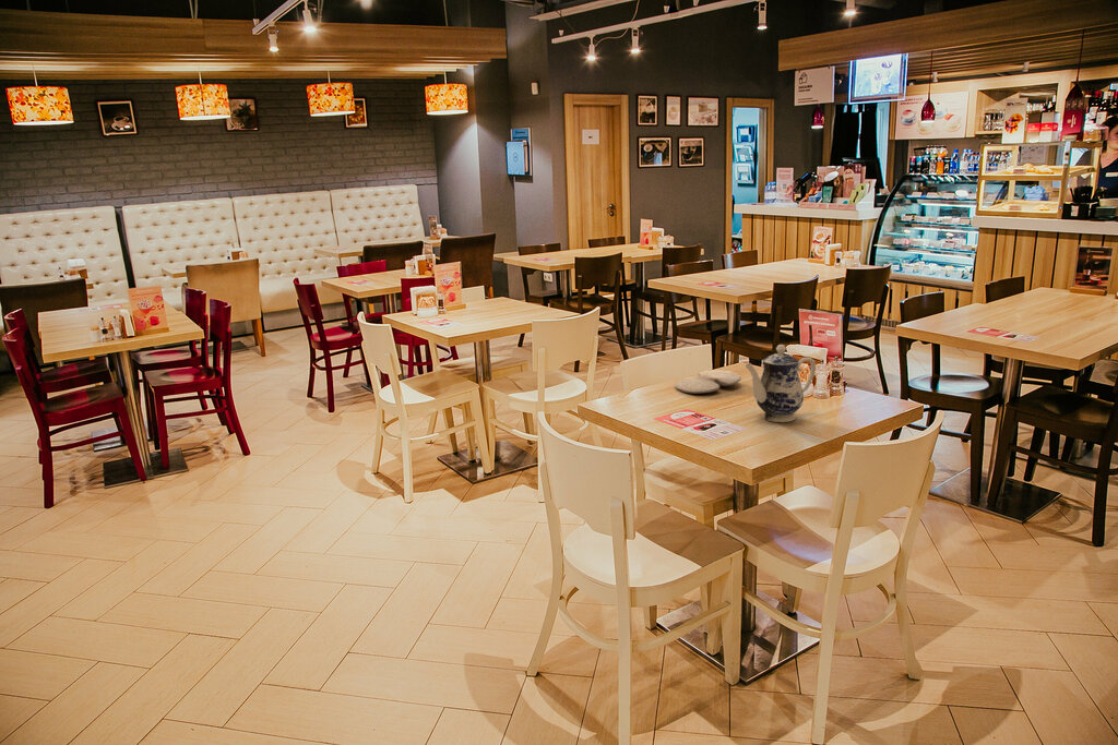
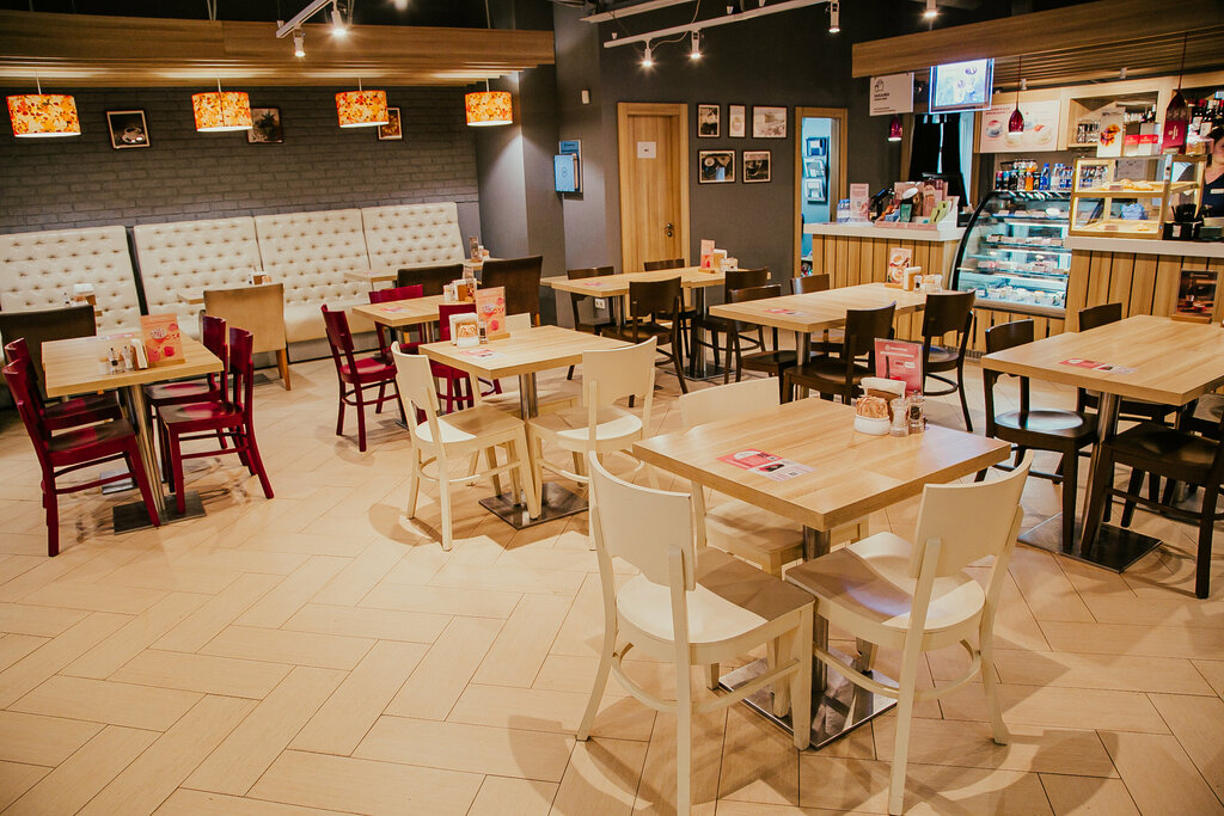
- paint palette [674,369,742,394]
- teapot [744,344,817,423]
